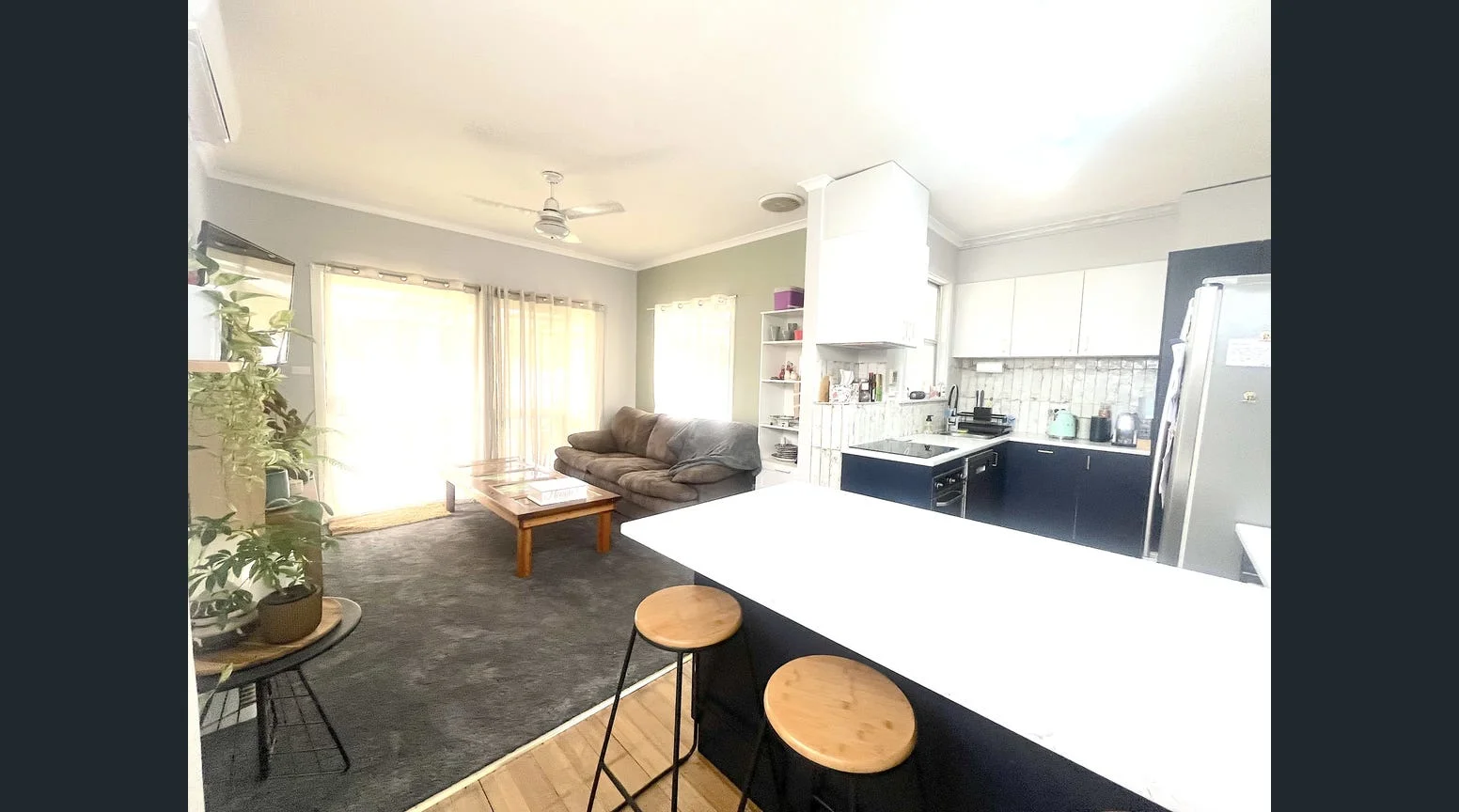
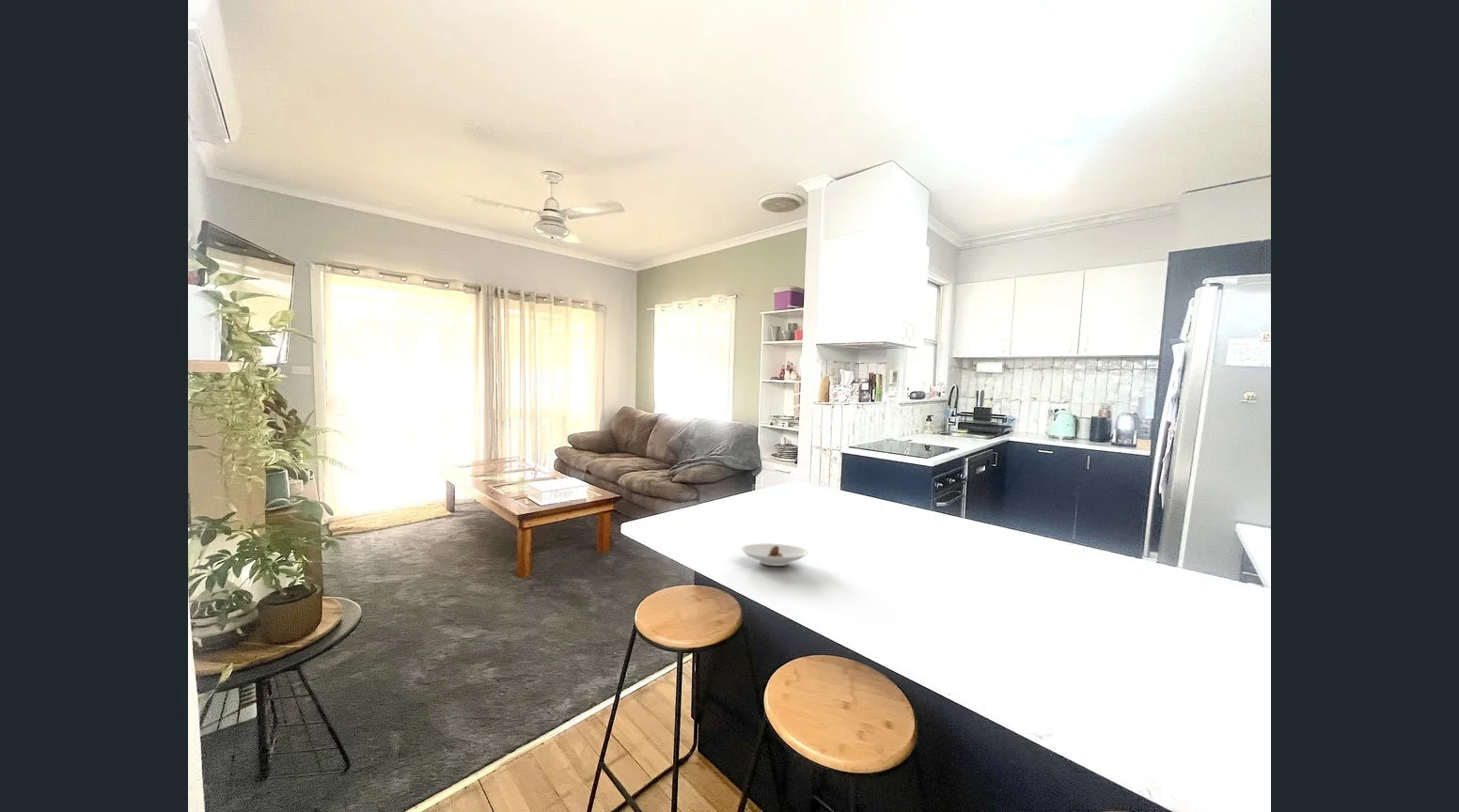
+ saucer [740,542,809,567]
